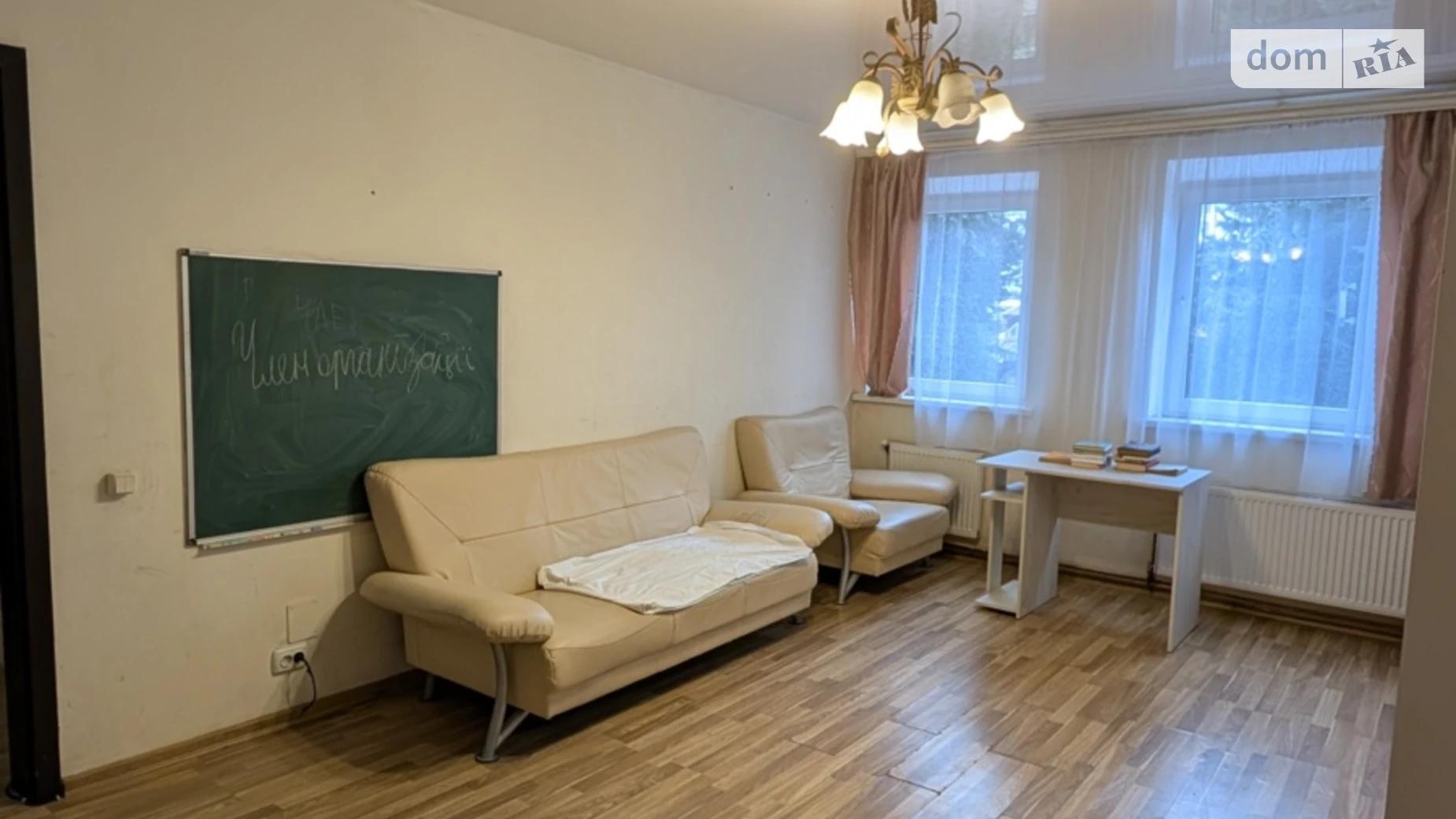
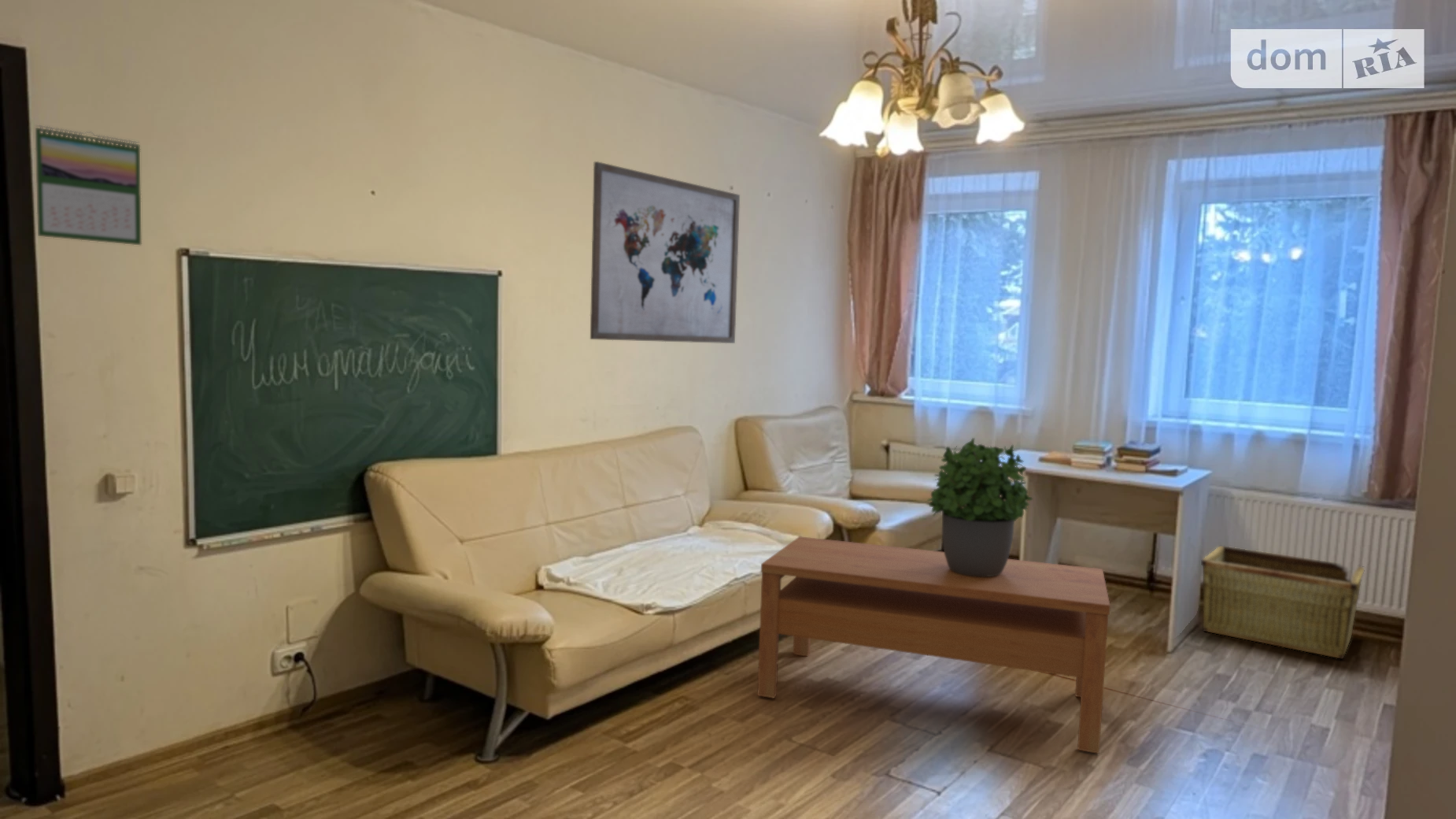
+ calendar [35,124,142,246]
+ hamper [1200,545,1365,660]
+ coffee table [756,535,1111,754]
+ wall art [589,161,741,344]
+ potted plant [925,437,1033,577]
